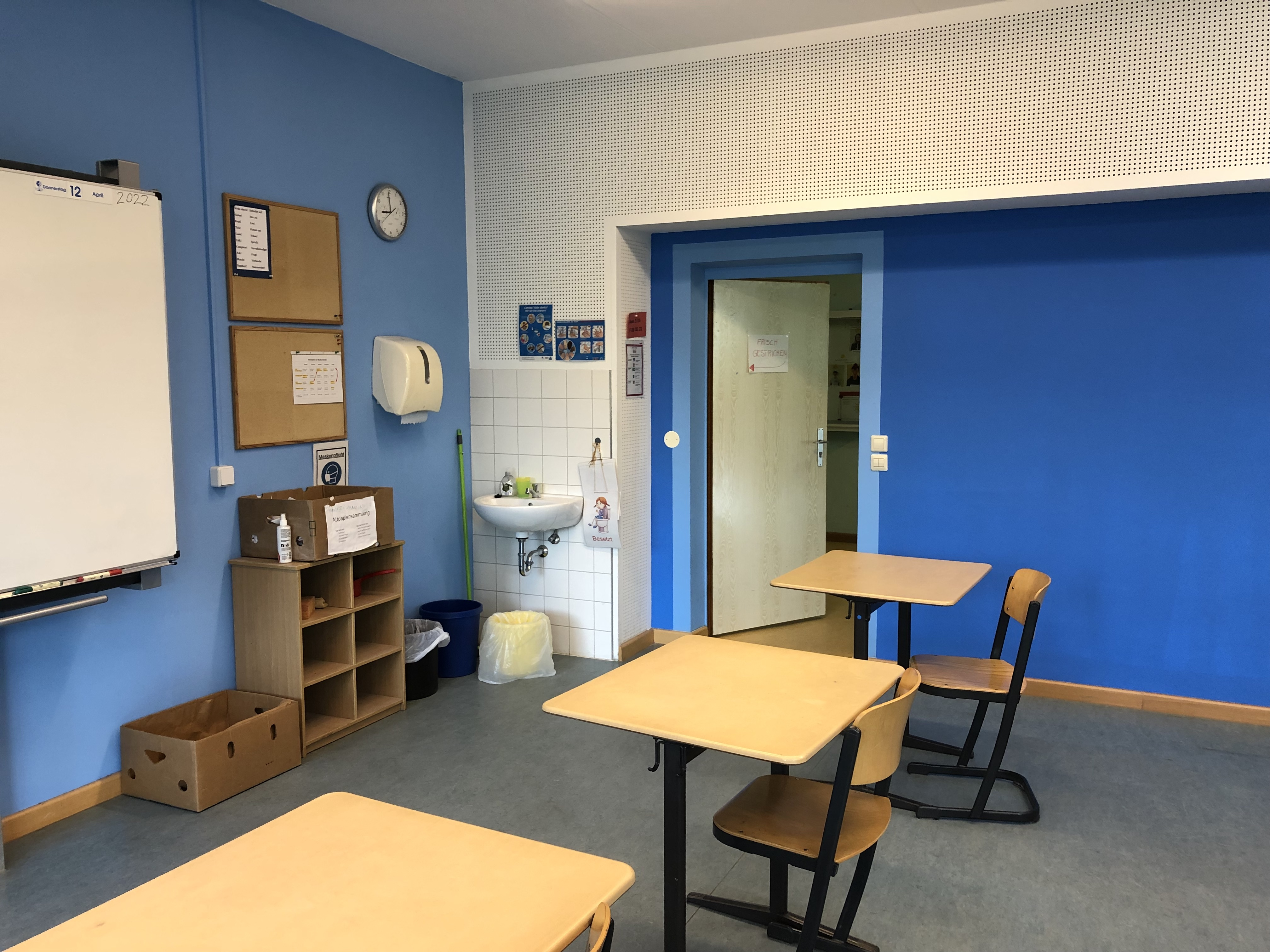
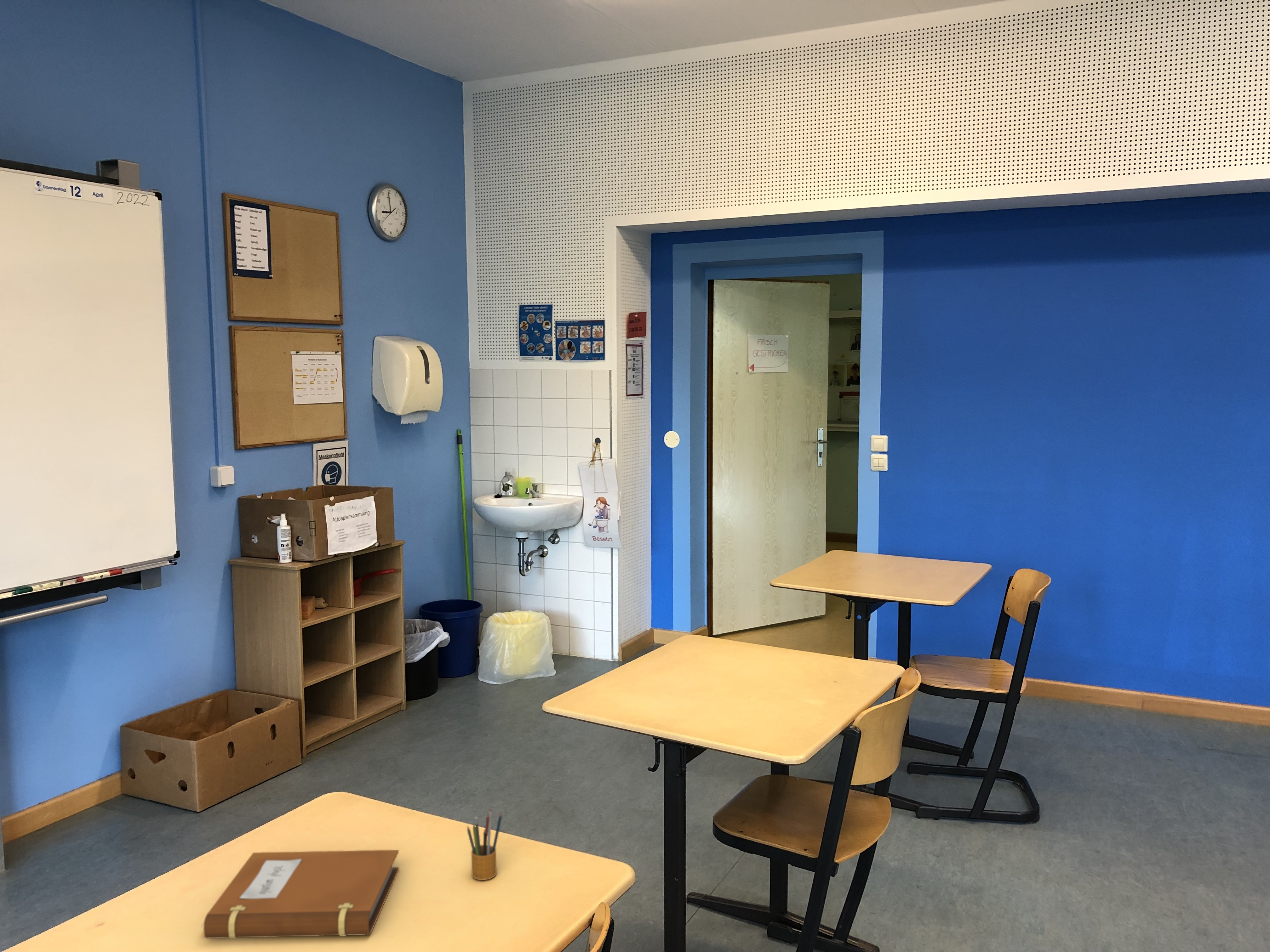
+ notebook [200,849,399,939]
+ pencil box [467,806,502,881]
